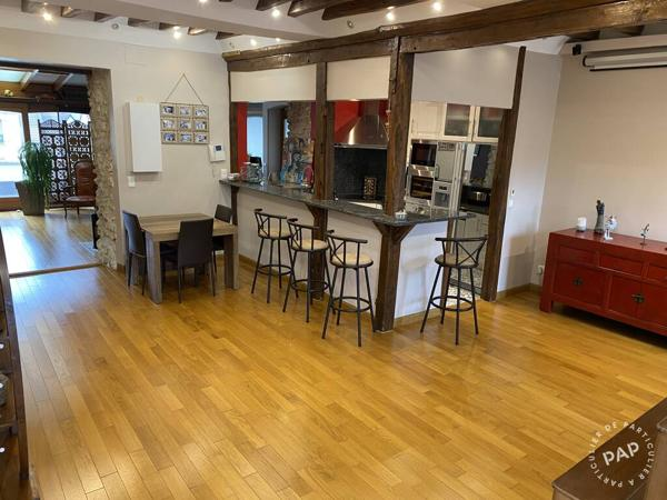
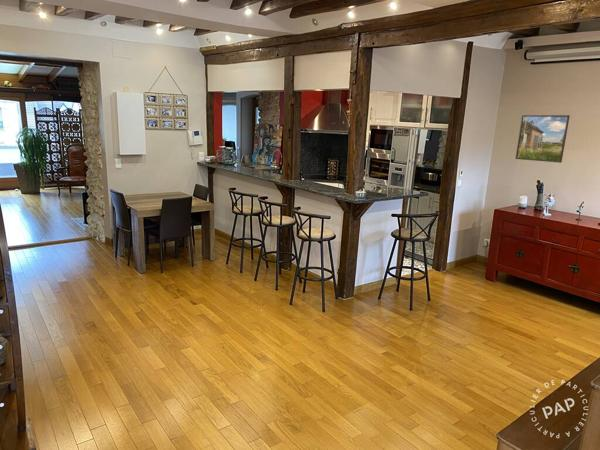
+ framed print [515,114,571,164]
